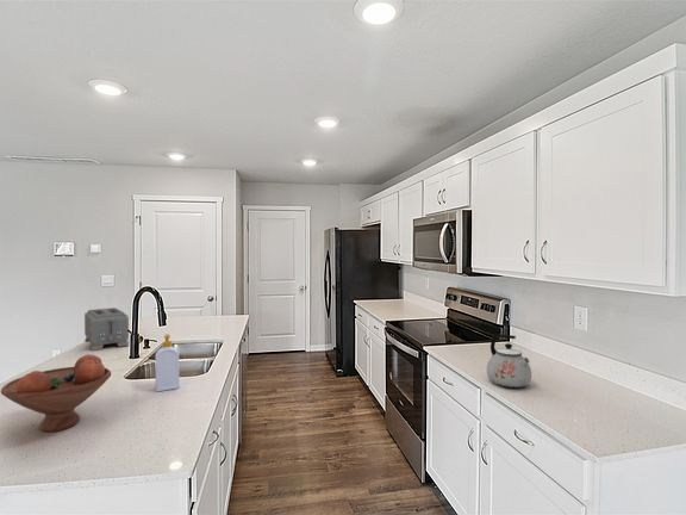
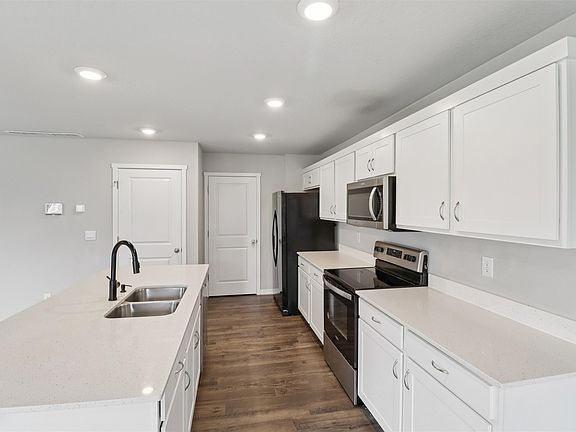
- kettle [486,333,532,389]
- toaster [83,306,130,352]
- soap bottle [155,333,180,392]
- fruit bowl [0,353,112,433]
